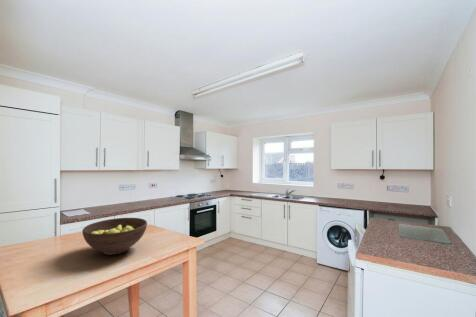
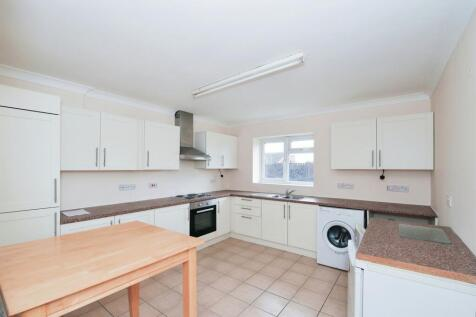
- fruit bowl [81,217,148,256]
